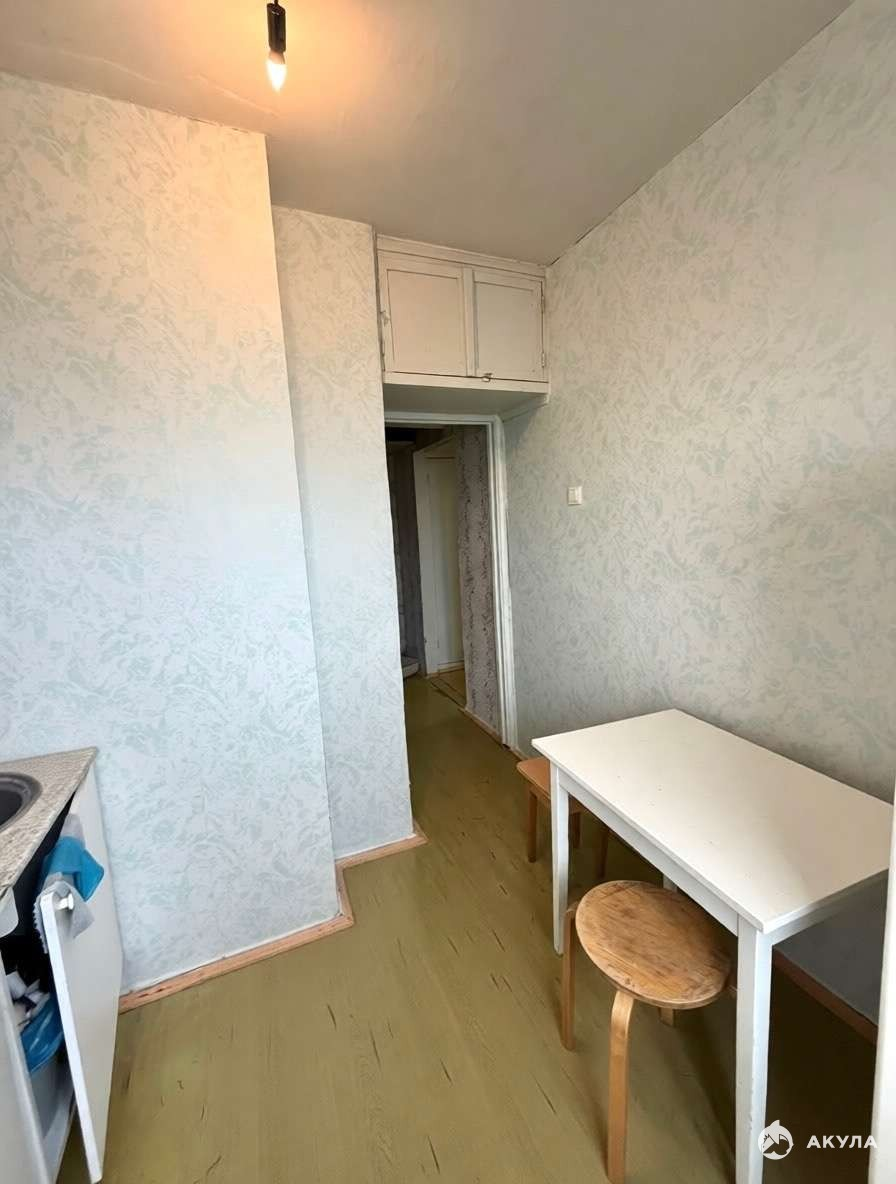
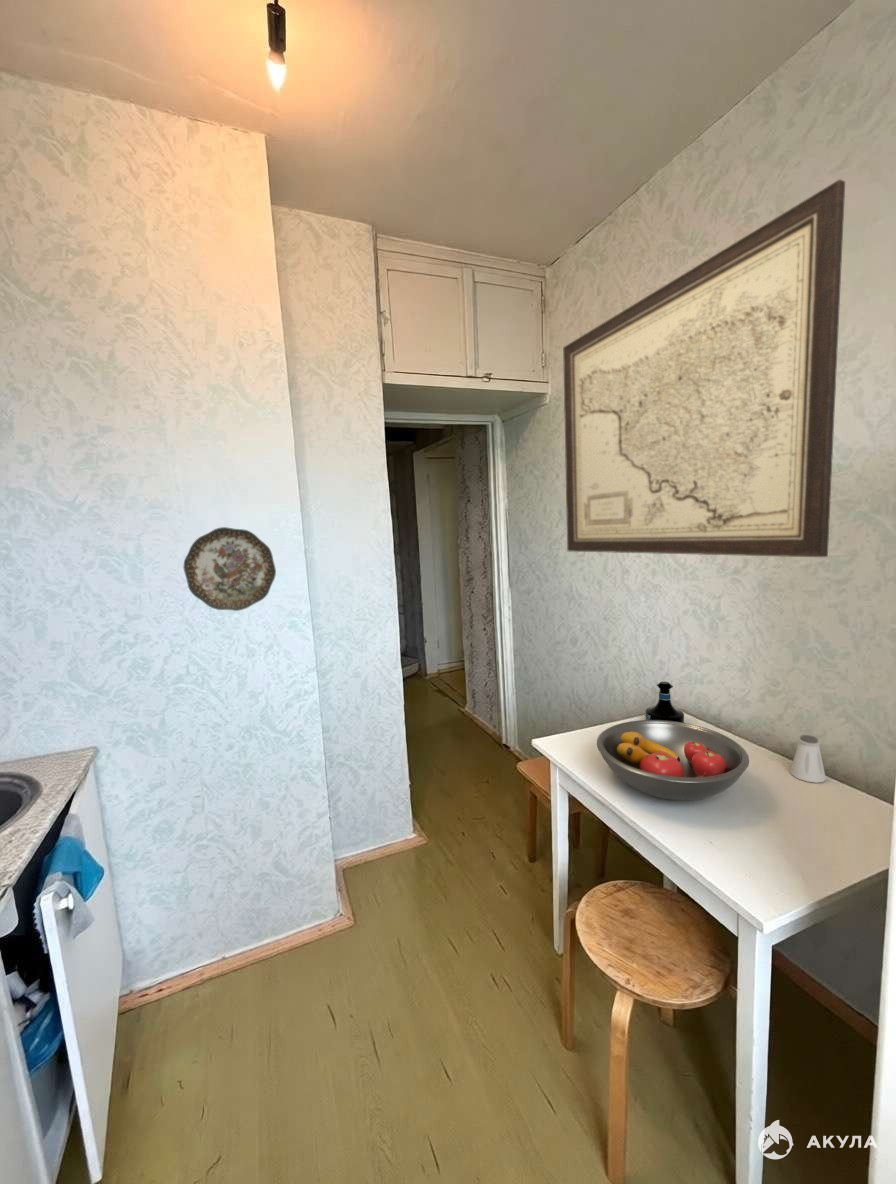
+ fruit bowl [596,719,750,802]
+ tequila bottle [645,681,685,723]
+ decorative plate [182,526,277,612]
+ wall art [562,178,846,558]
+ saltshaker [789,734,827,784]
